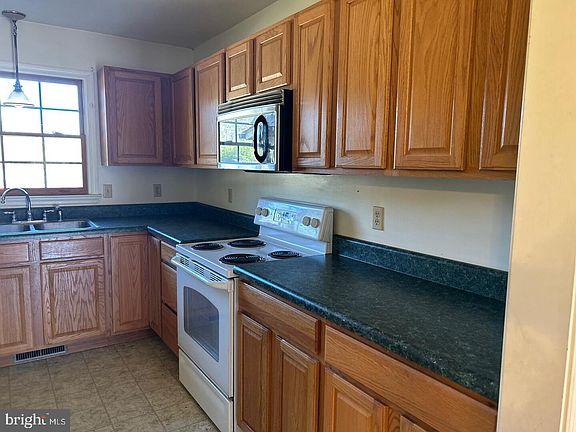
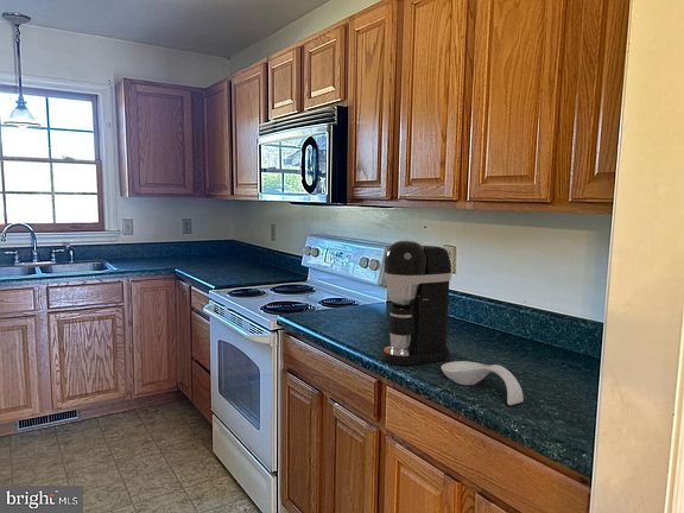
+ spoon rest [441,360,525,406]
+ coffee maker [379,240,454,366]
